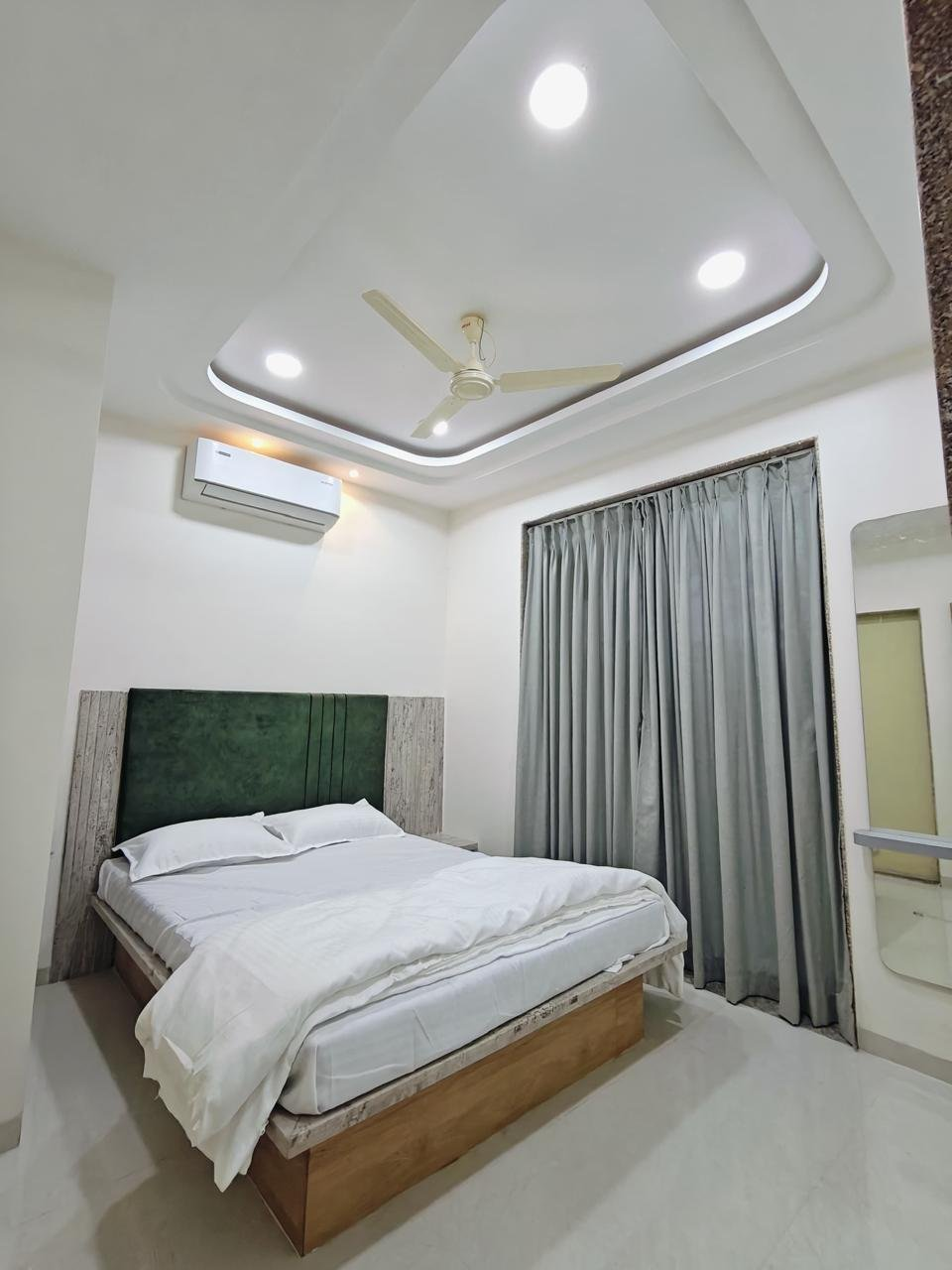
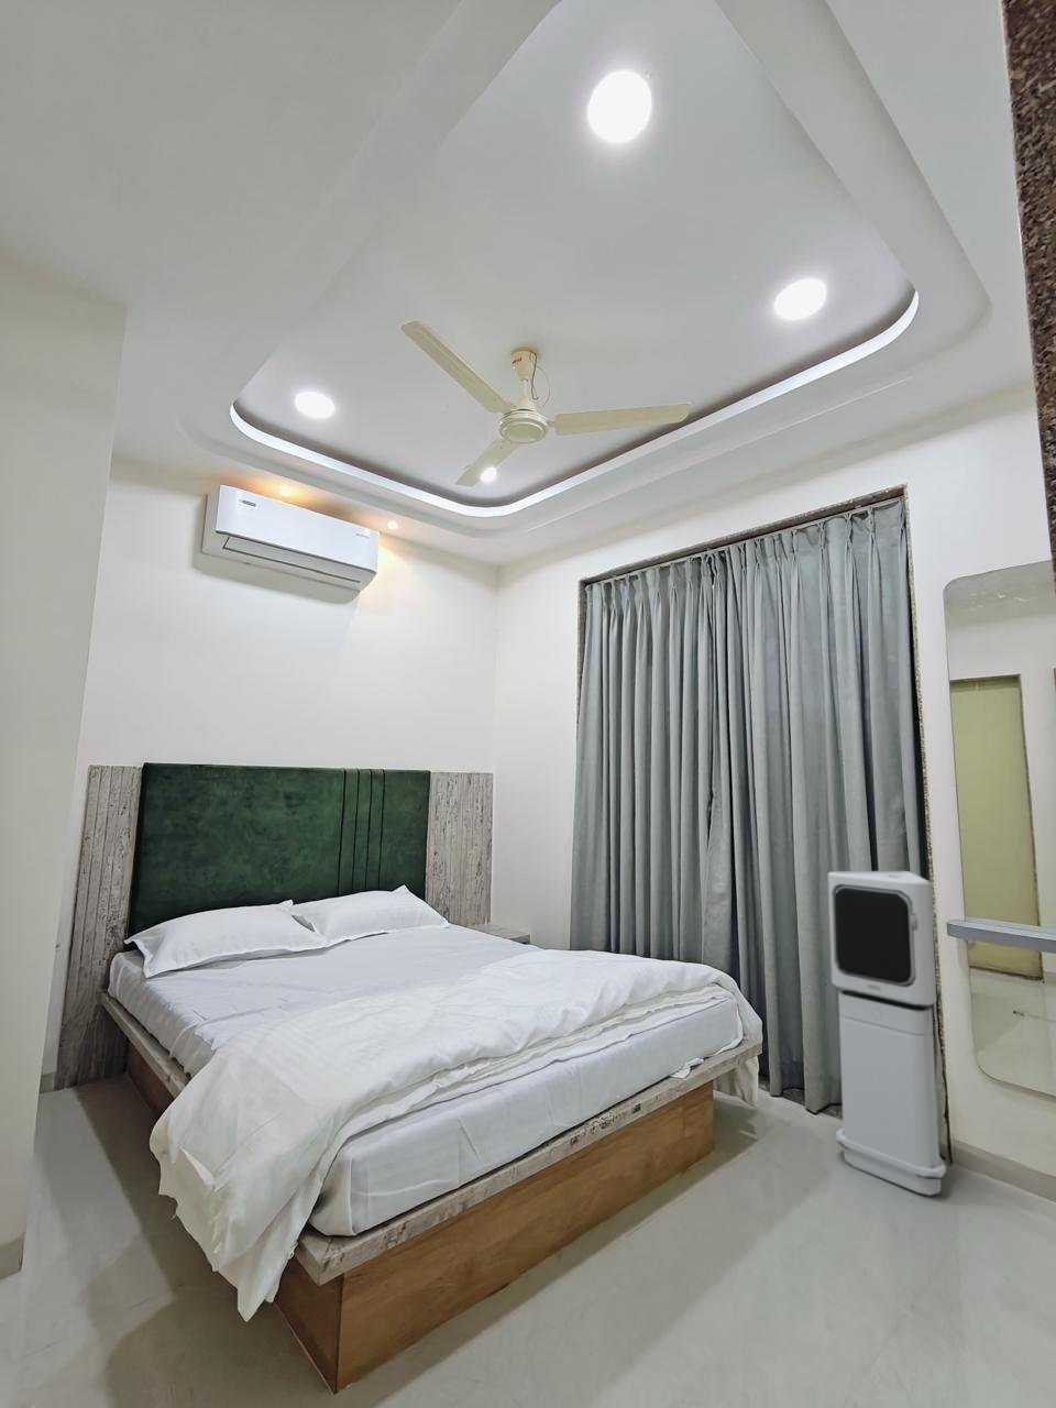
+ air purifier [827,870,947,1197]
